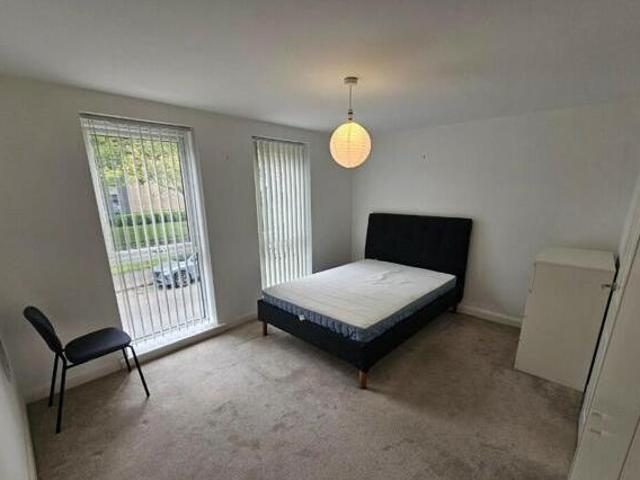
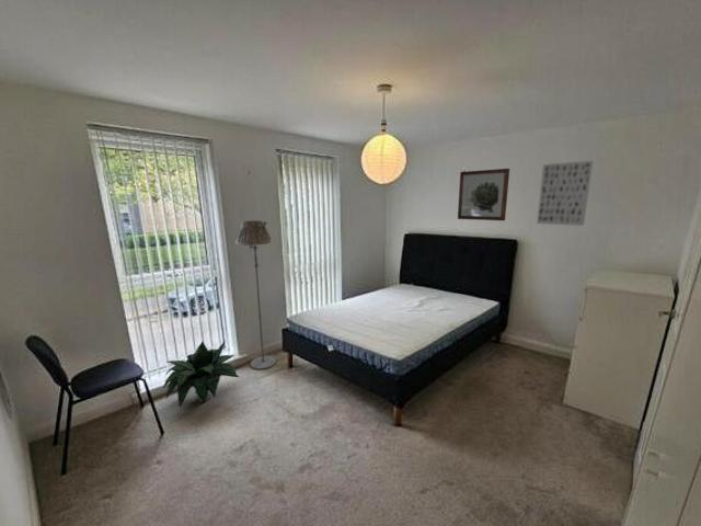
+ wall art [536,160,594,227]
+ floor lamp [234,219,277,370]
+ wall art [457,168,510,221]
+ potted plant [162,340,240,408]
